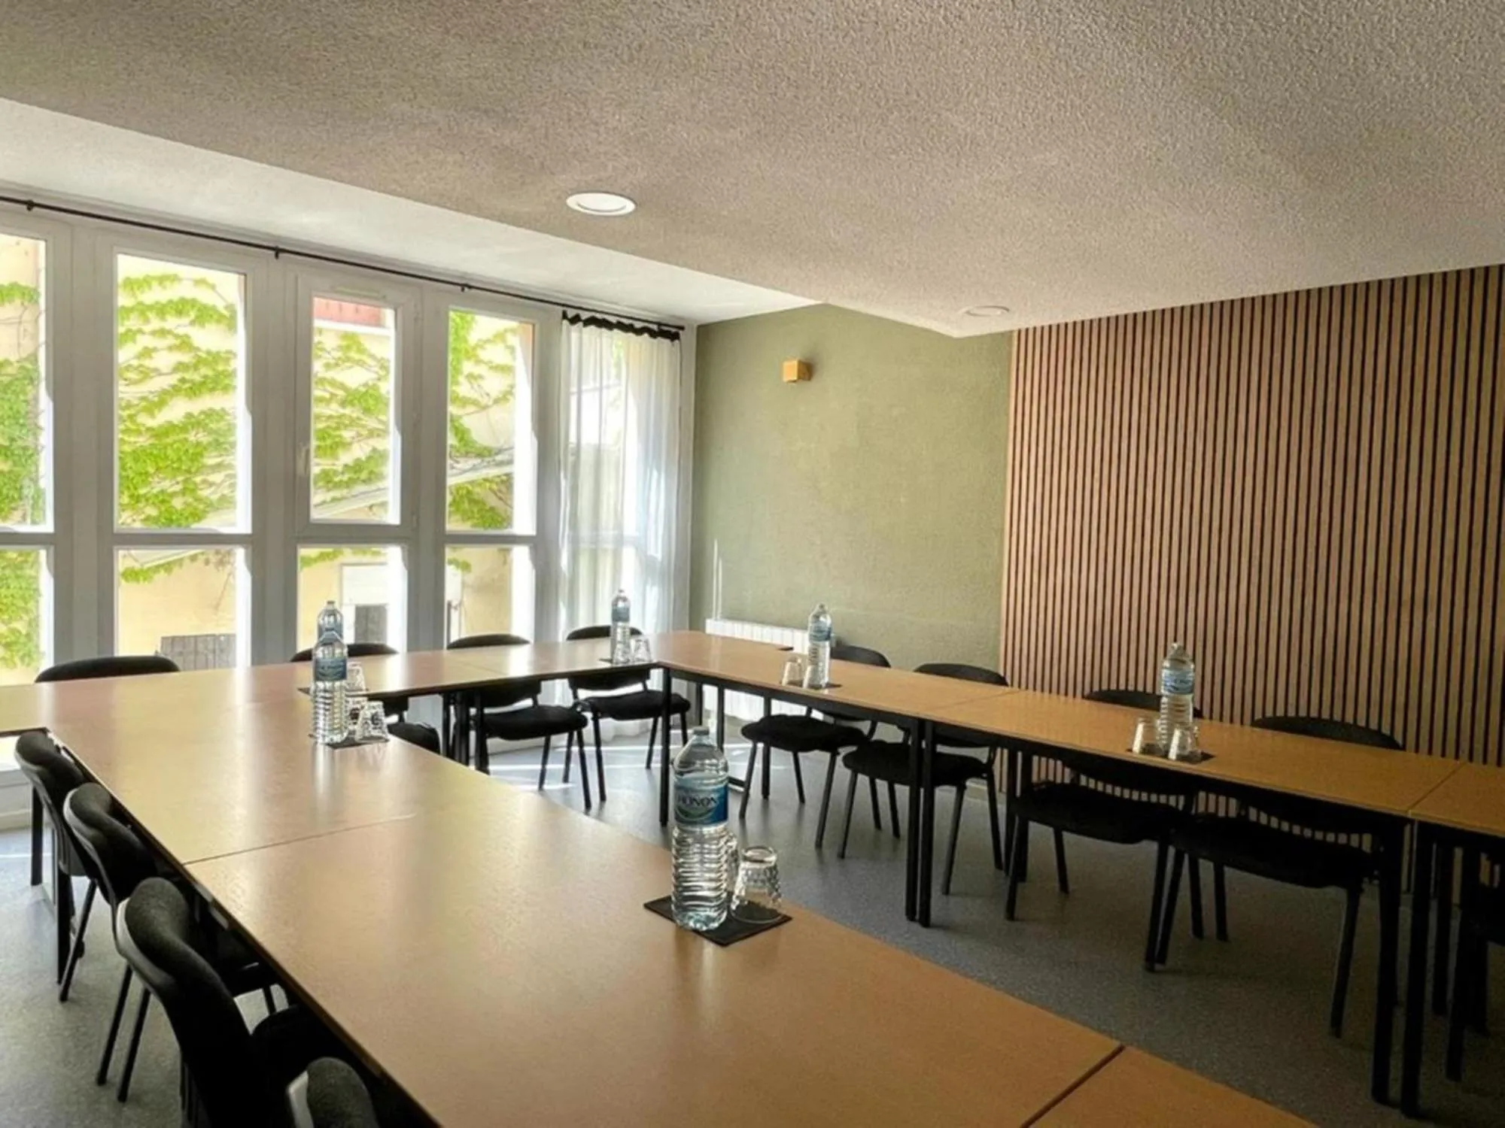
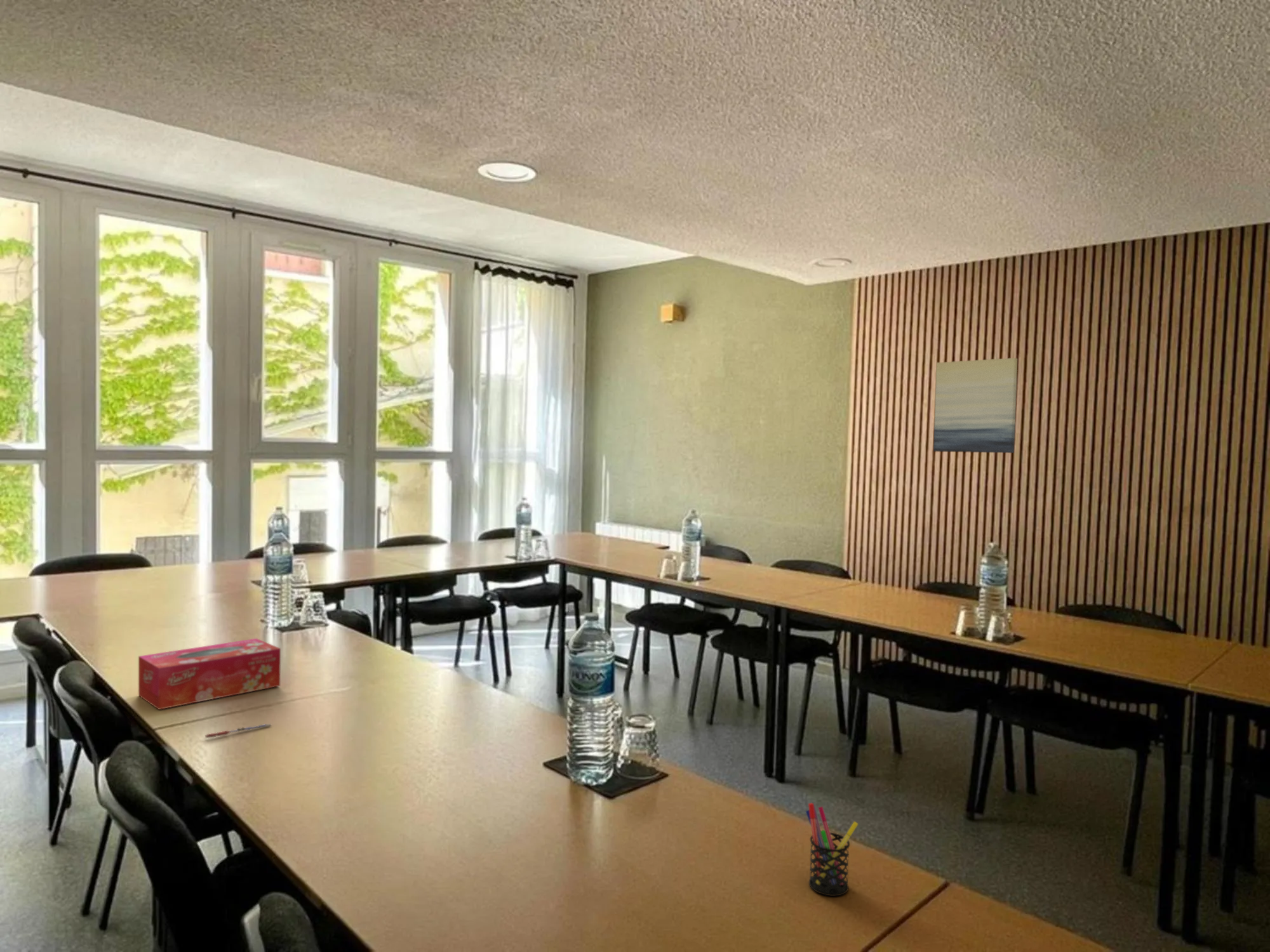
+ pen holder [805,802,859,897]
+ tissue box [138,638,281,710]
+ wall art [933,357,1018,454]
+ pen [204,724,272,739]
